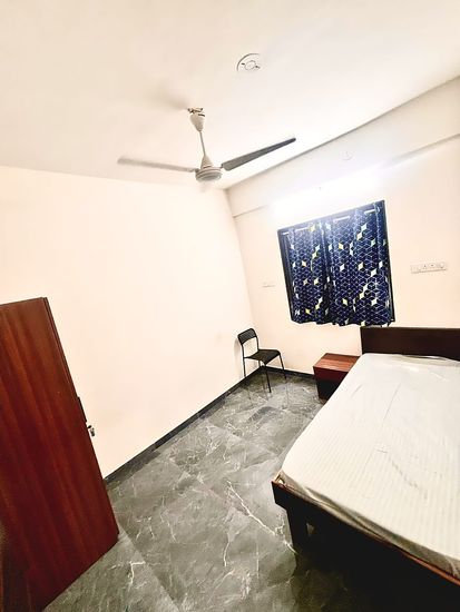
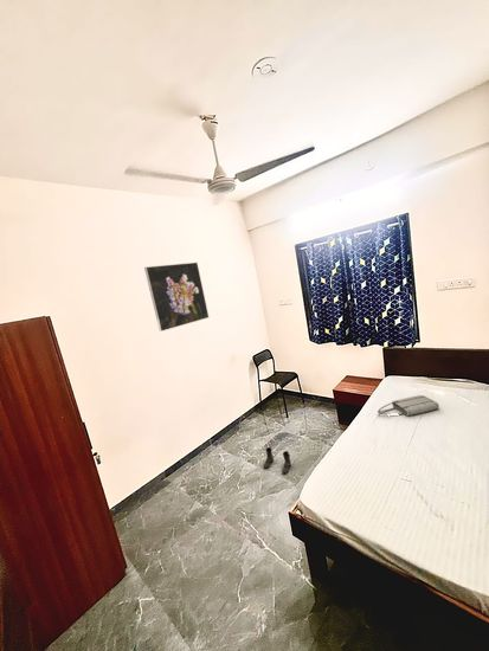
+ boots [262,446,292,475]
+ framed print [143,262,210,333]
+ tote bag [377,394,440,417]
